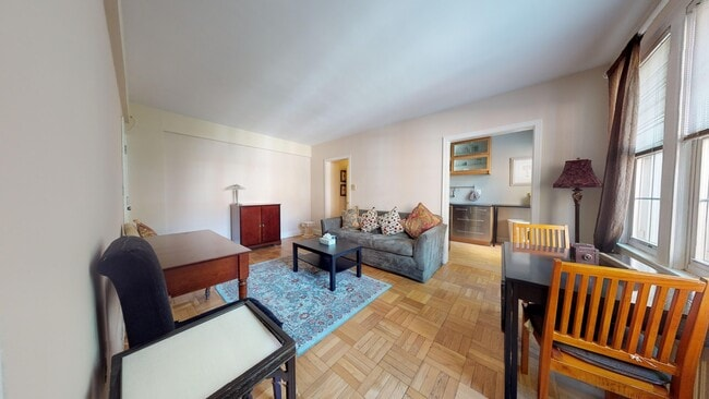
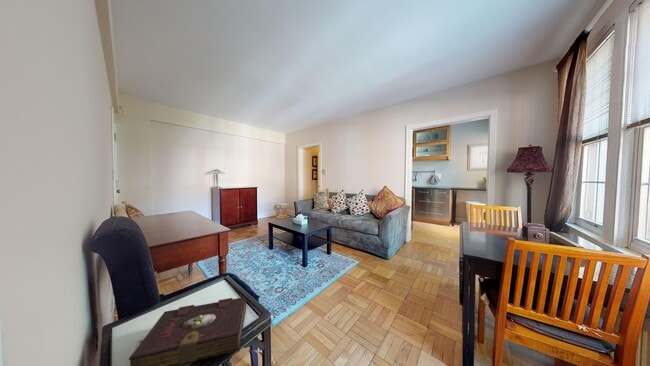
+ book [128,296,247,366]
